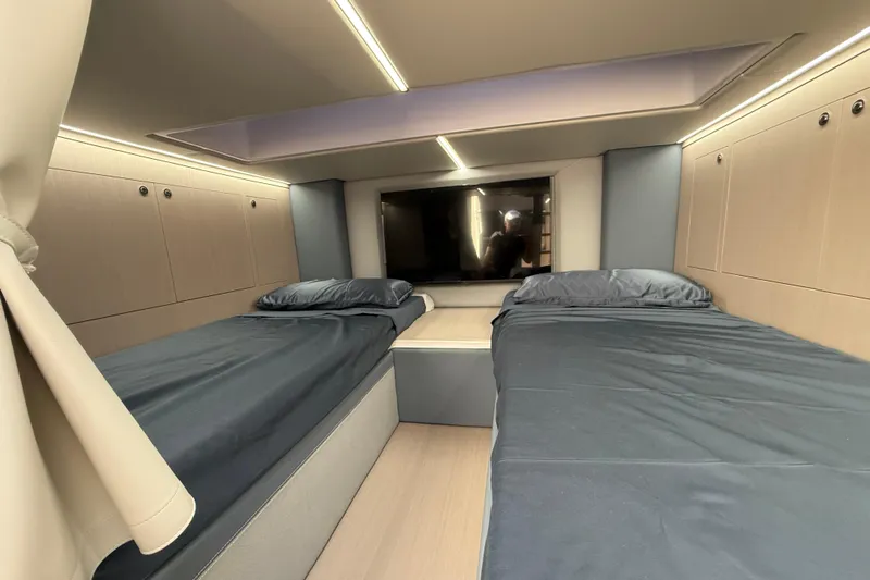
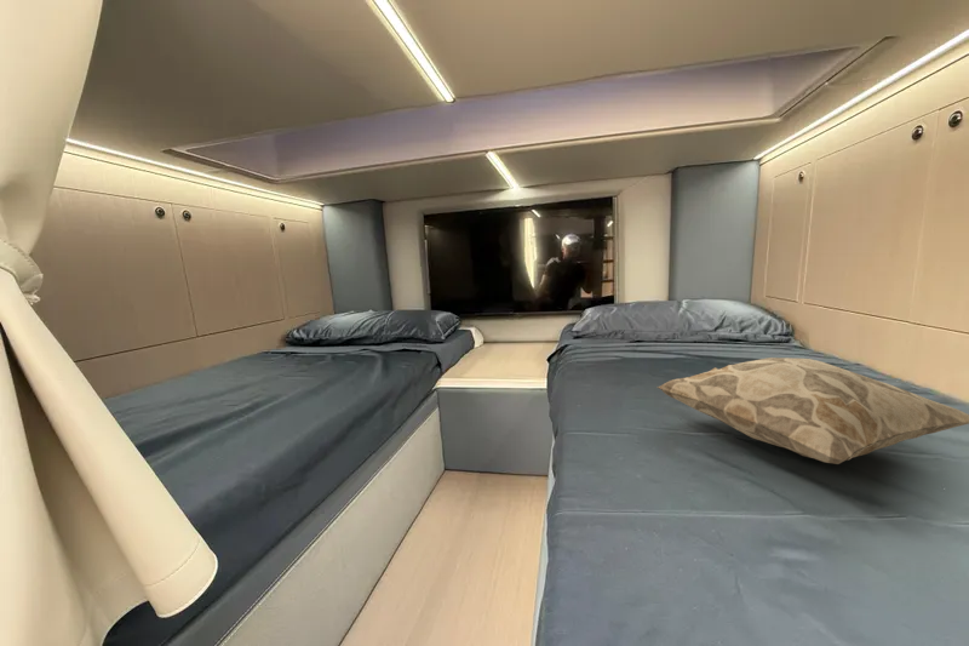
+ decorative pillow [655,356,969,465]
